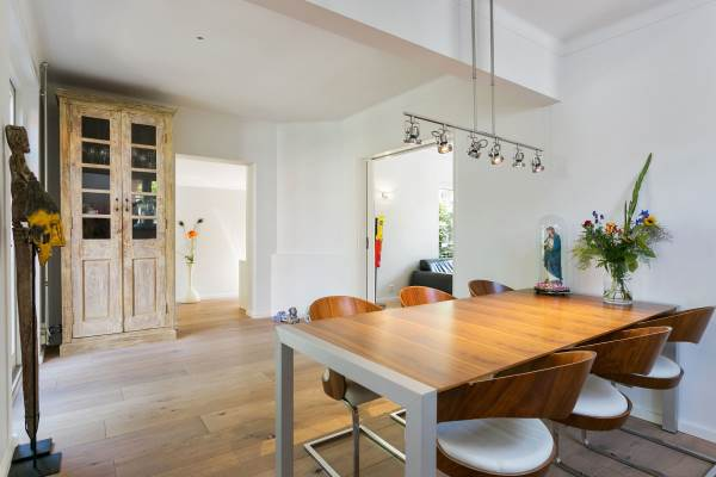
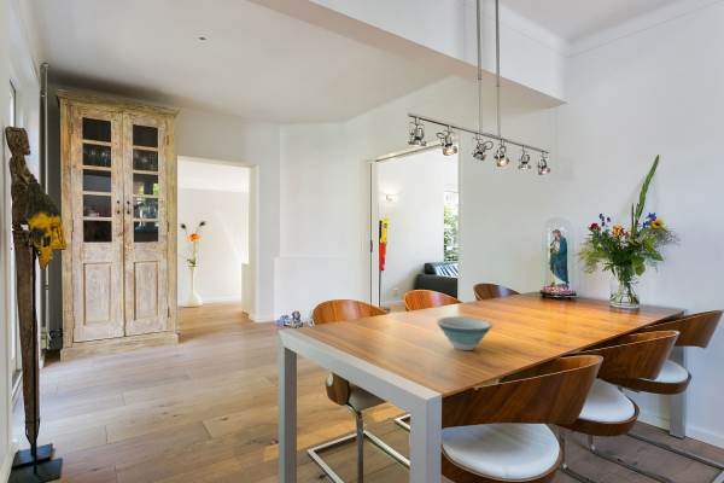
+ bowl [436,315,494,351]
